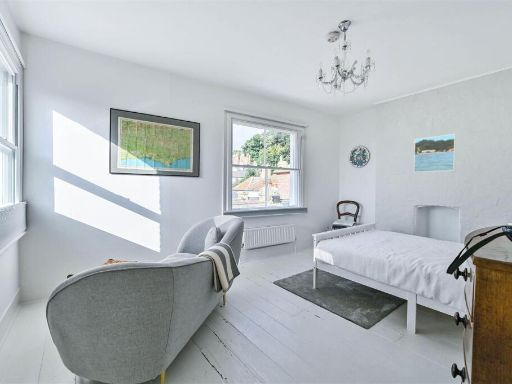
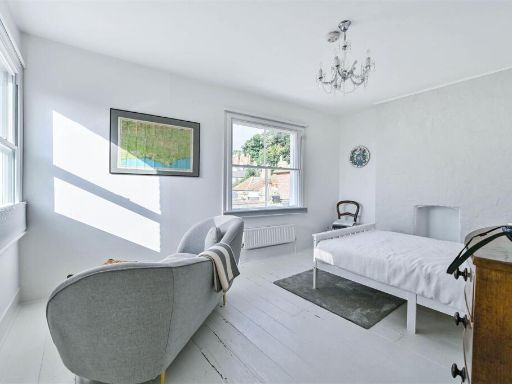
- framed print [413,133,457,173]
